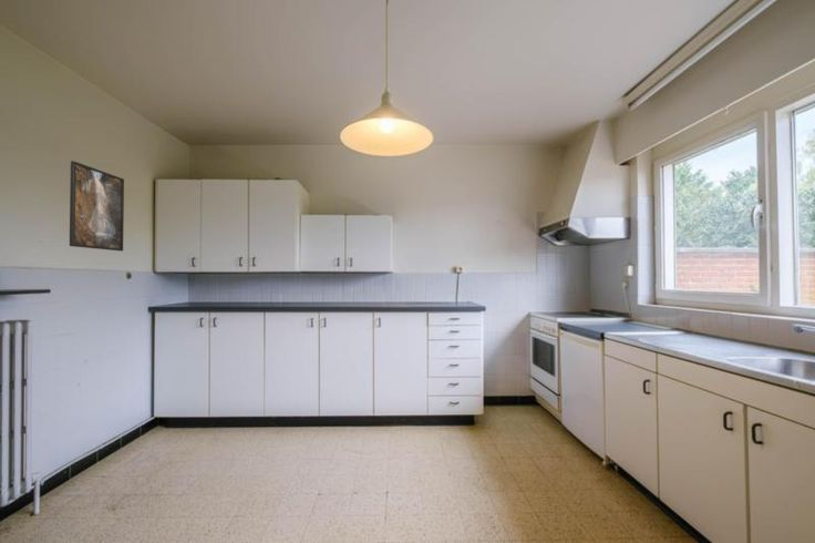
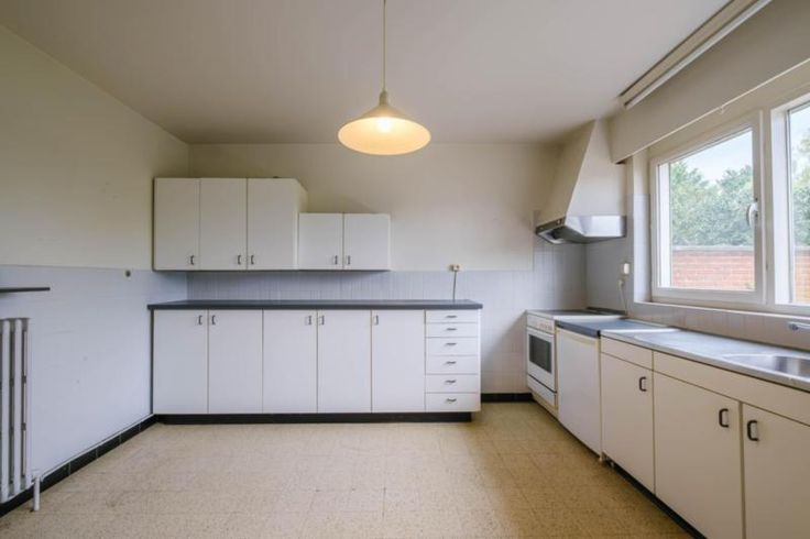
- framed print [69,160,125,252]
